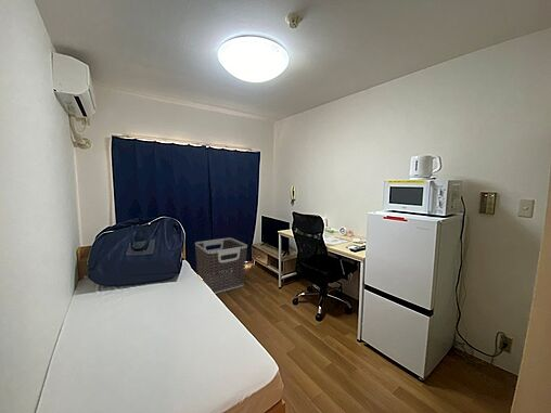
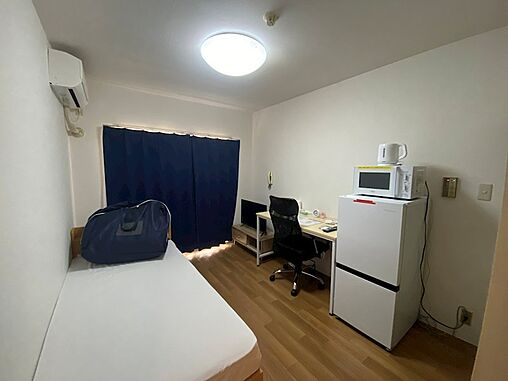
- clothes hamper [194,236,248,295]
